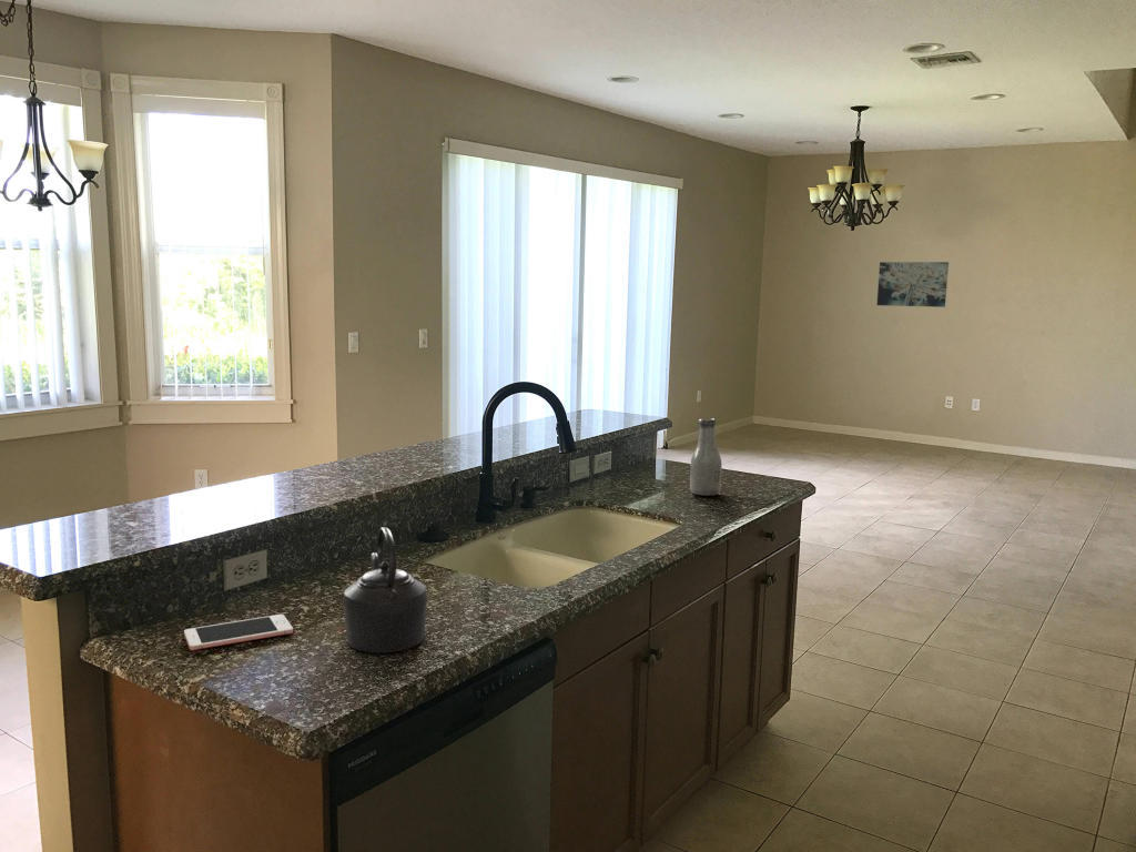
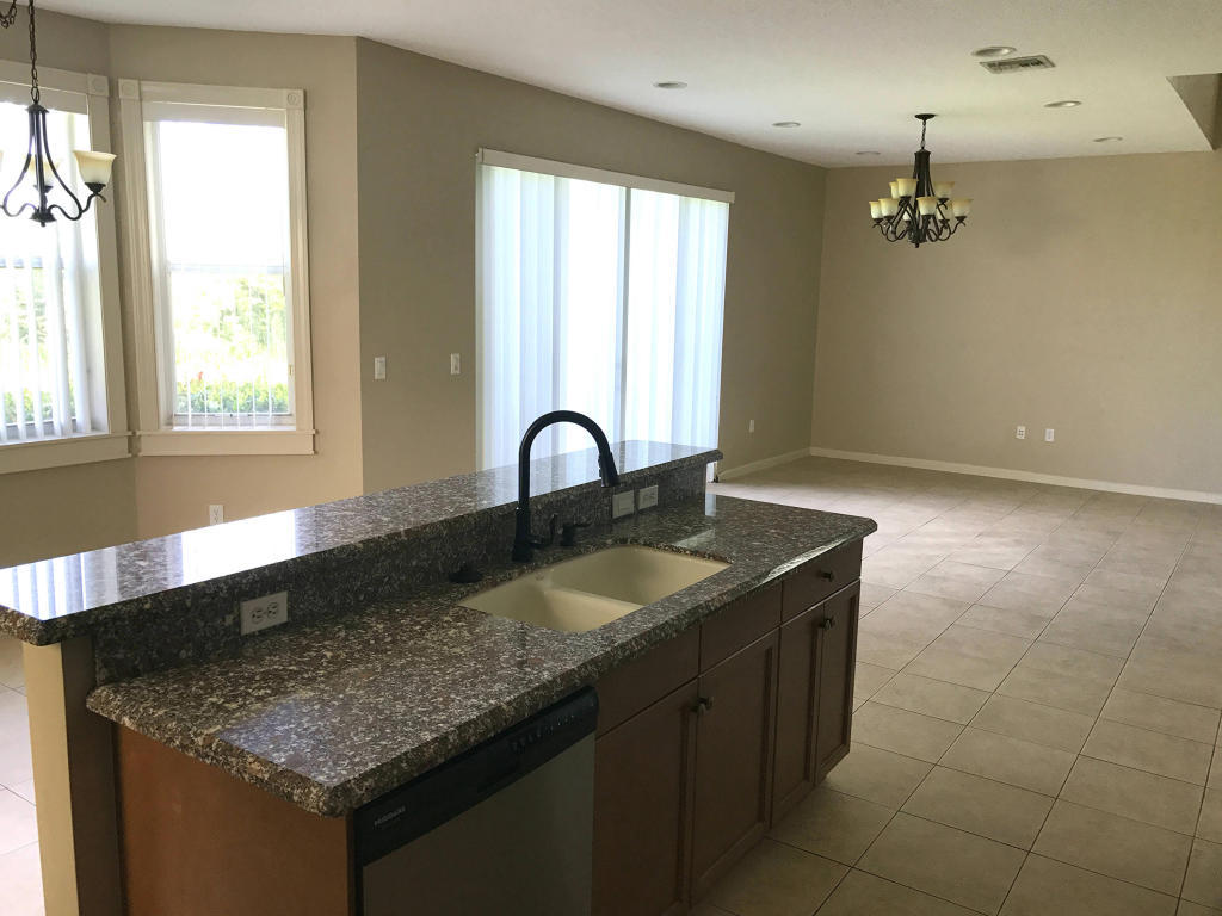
- wall art [875,261,950,308]
- kettle [342,526,428,655]
- bottle [689,417,723,497]
- cell phone [183,613,294,651]
